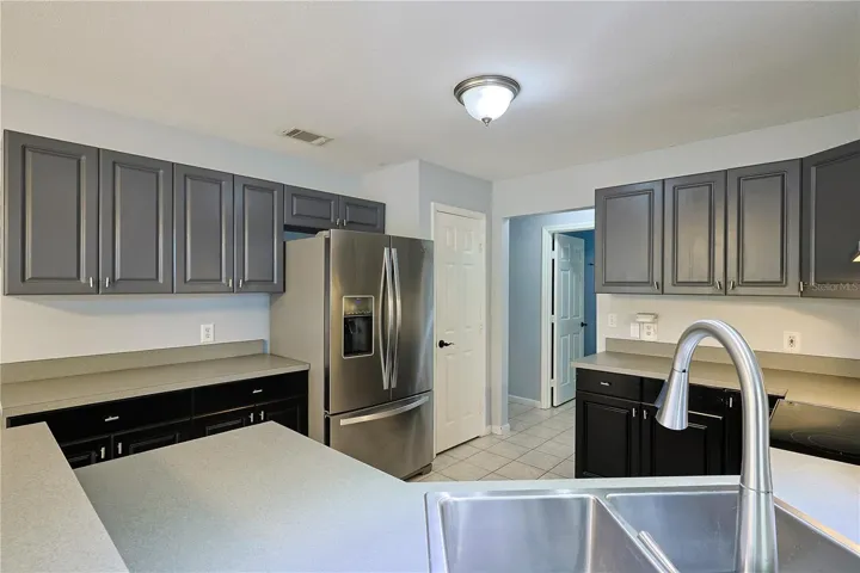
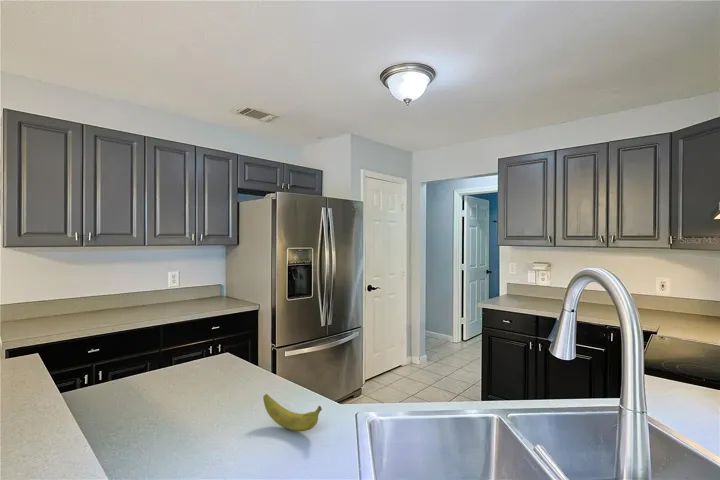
+ banana [262,393,323,432]
